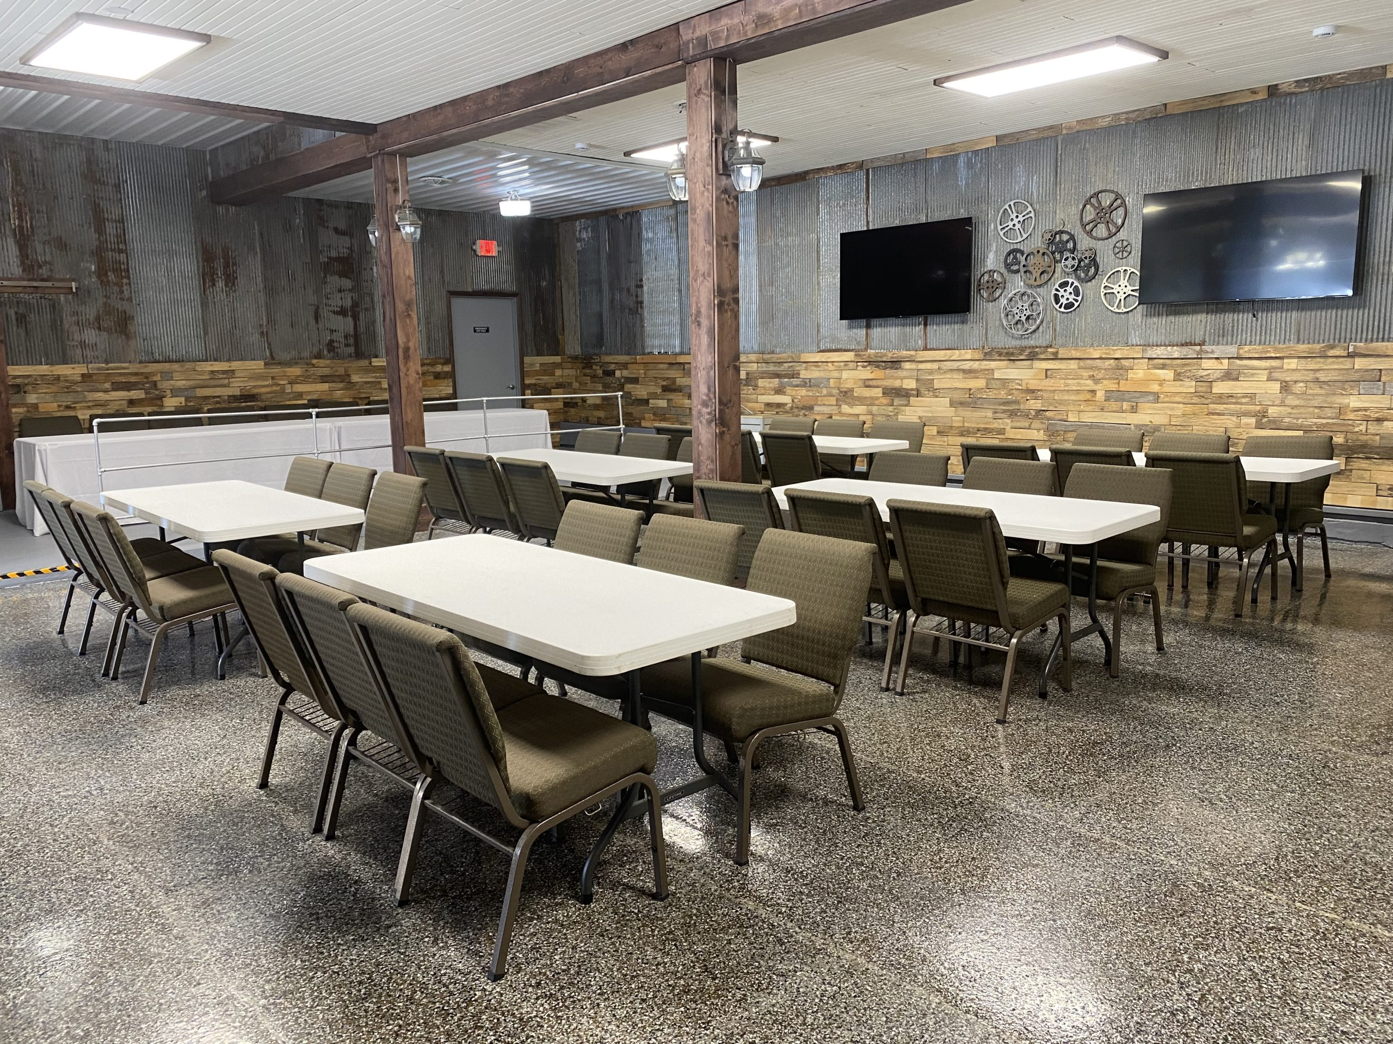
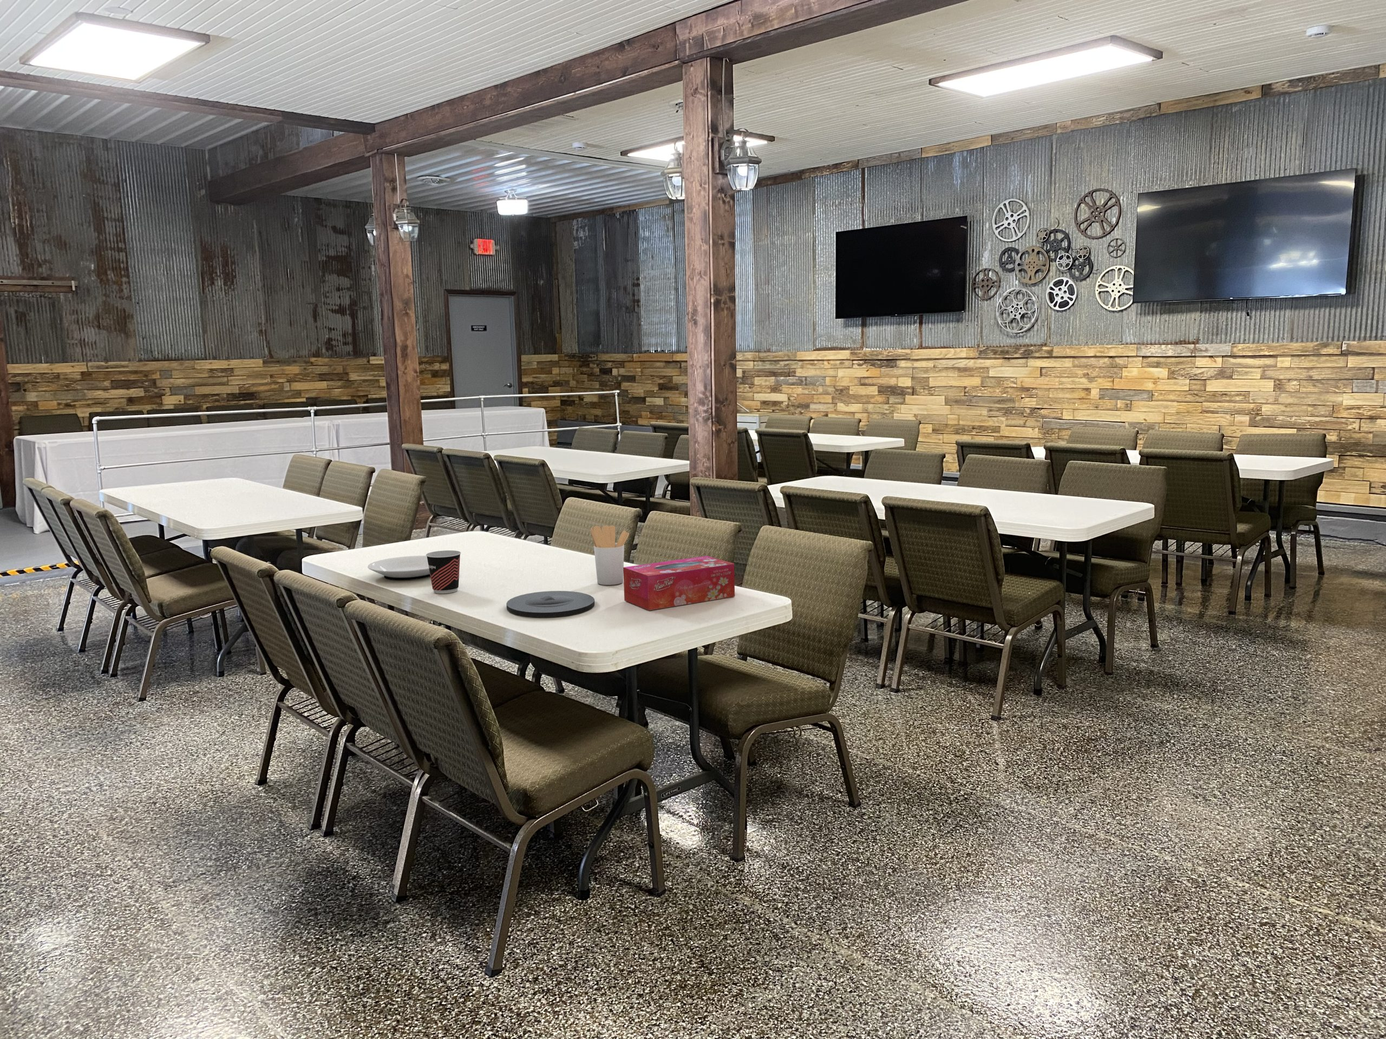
+ cup [426,550,462,594]
+ tissue box [623,556,736,611]
+ plate [367,556,430,581]
+ utensil holder [590,525,630,585]
+ plate [506,590,595,618]
